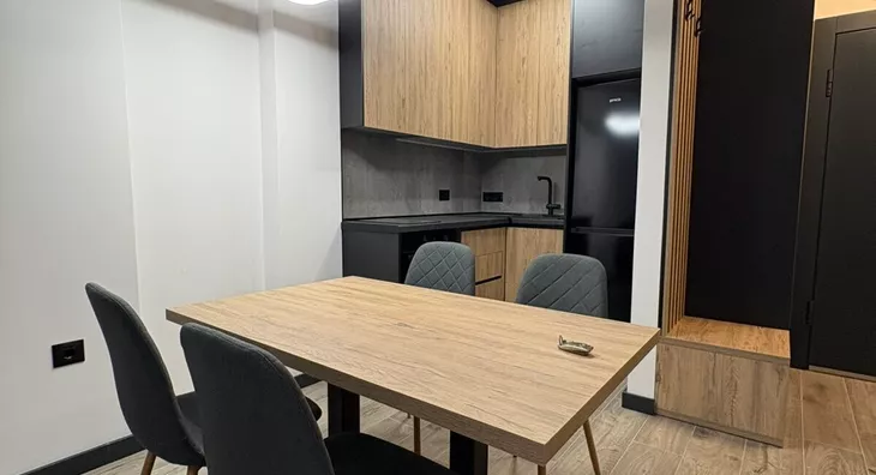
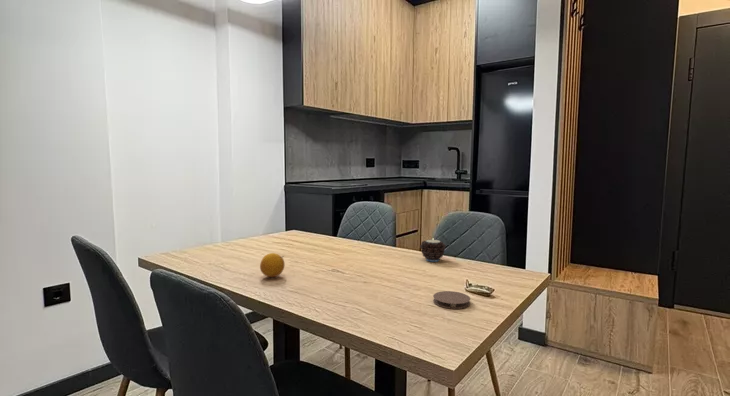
+ fruit [259,252,286,278]
+ coaster [432,290,471,310]
+ candle [419,239,446,263]
